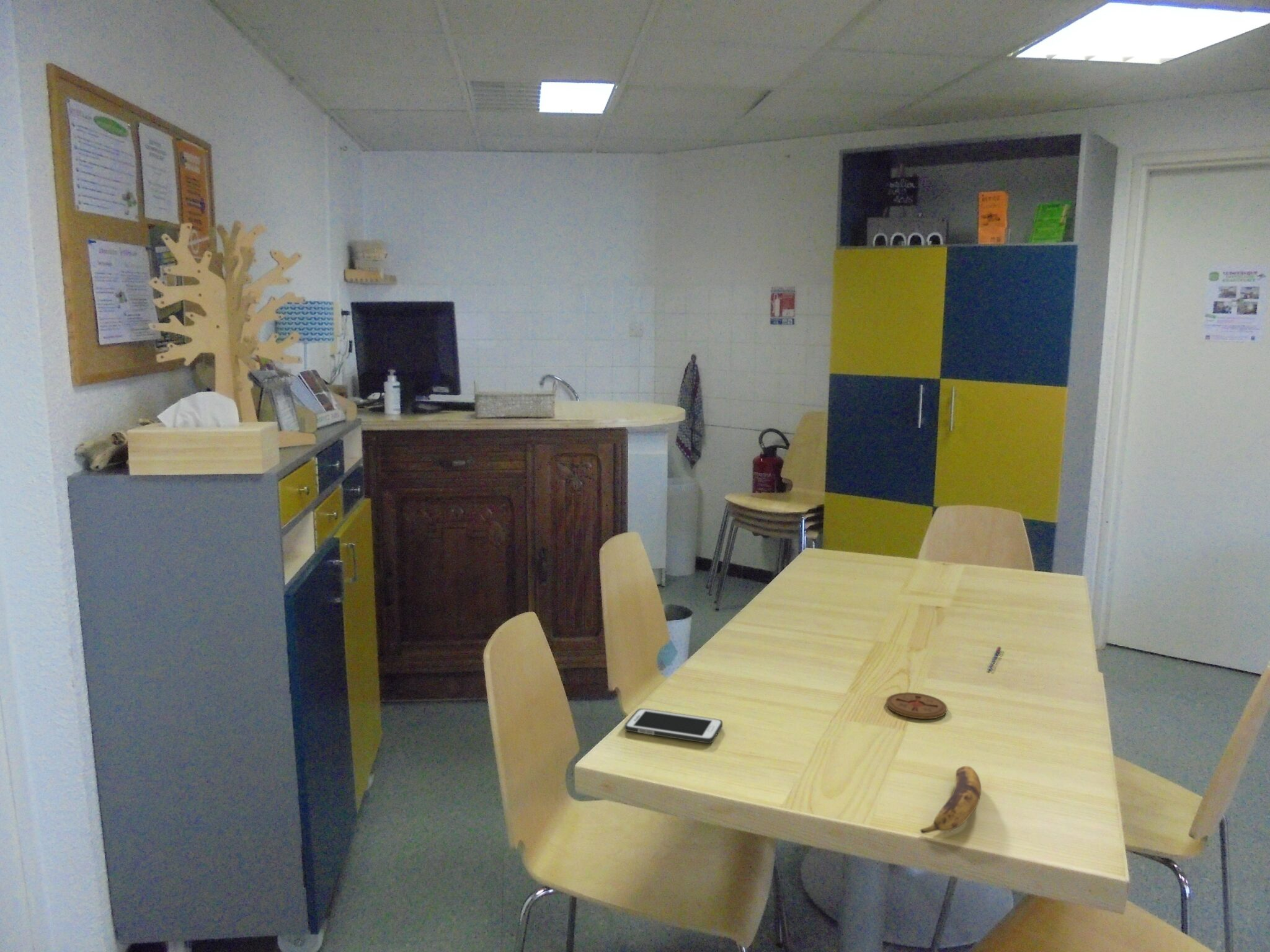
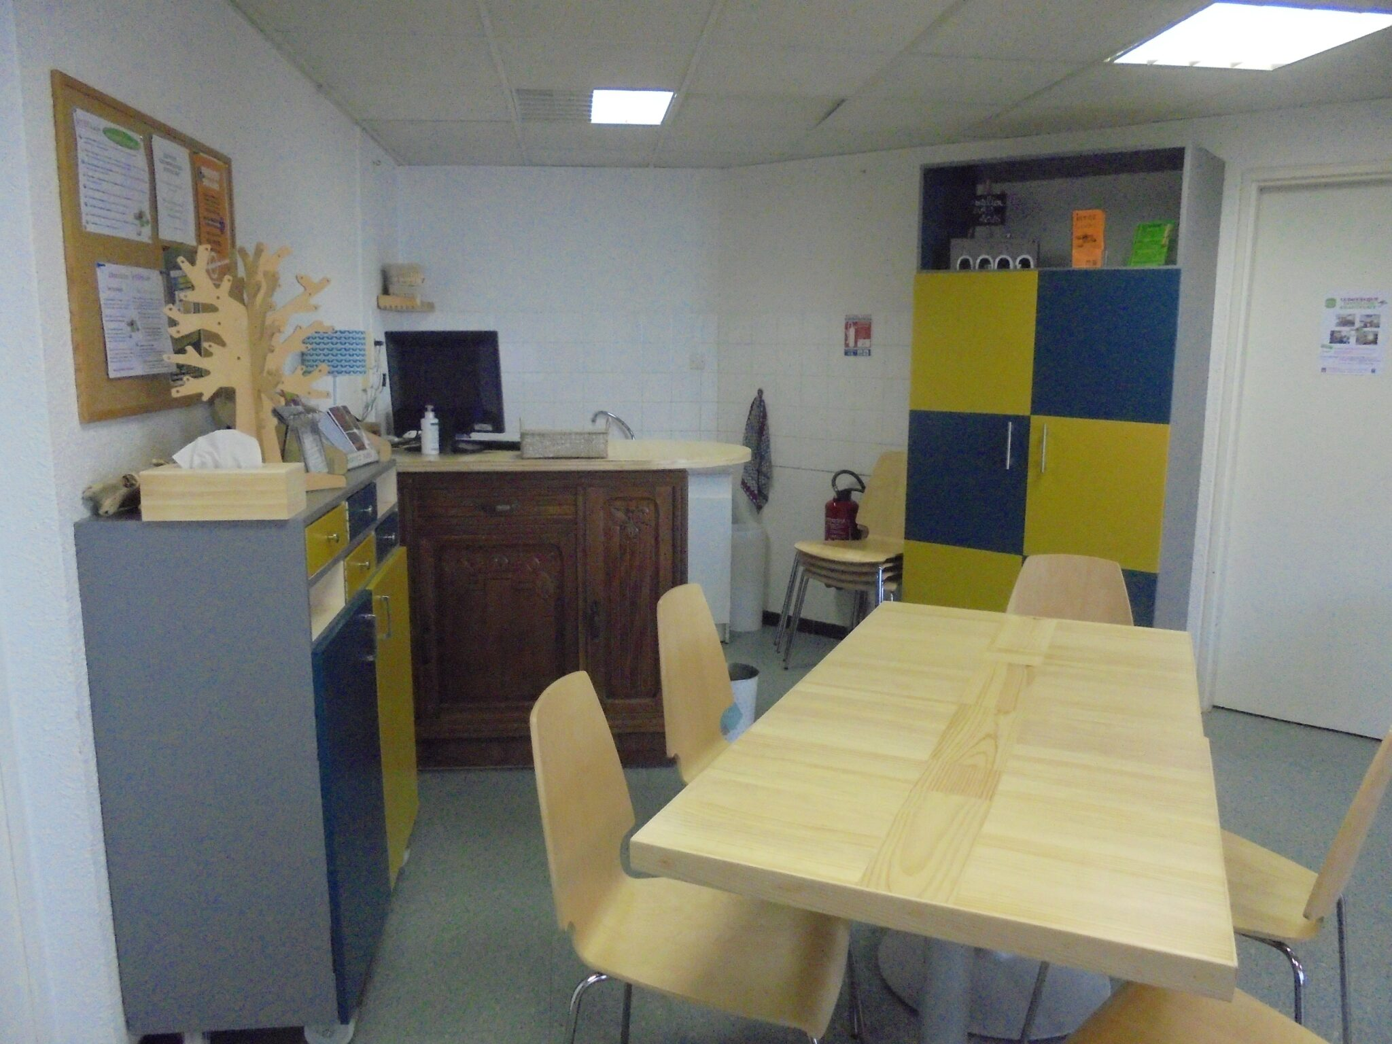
- coaster [886,692,948,720]
- cell phone [624,708,723,744]
- banana [920,765,982,834]
- pen [987,646,1002,671]
